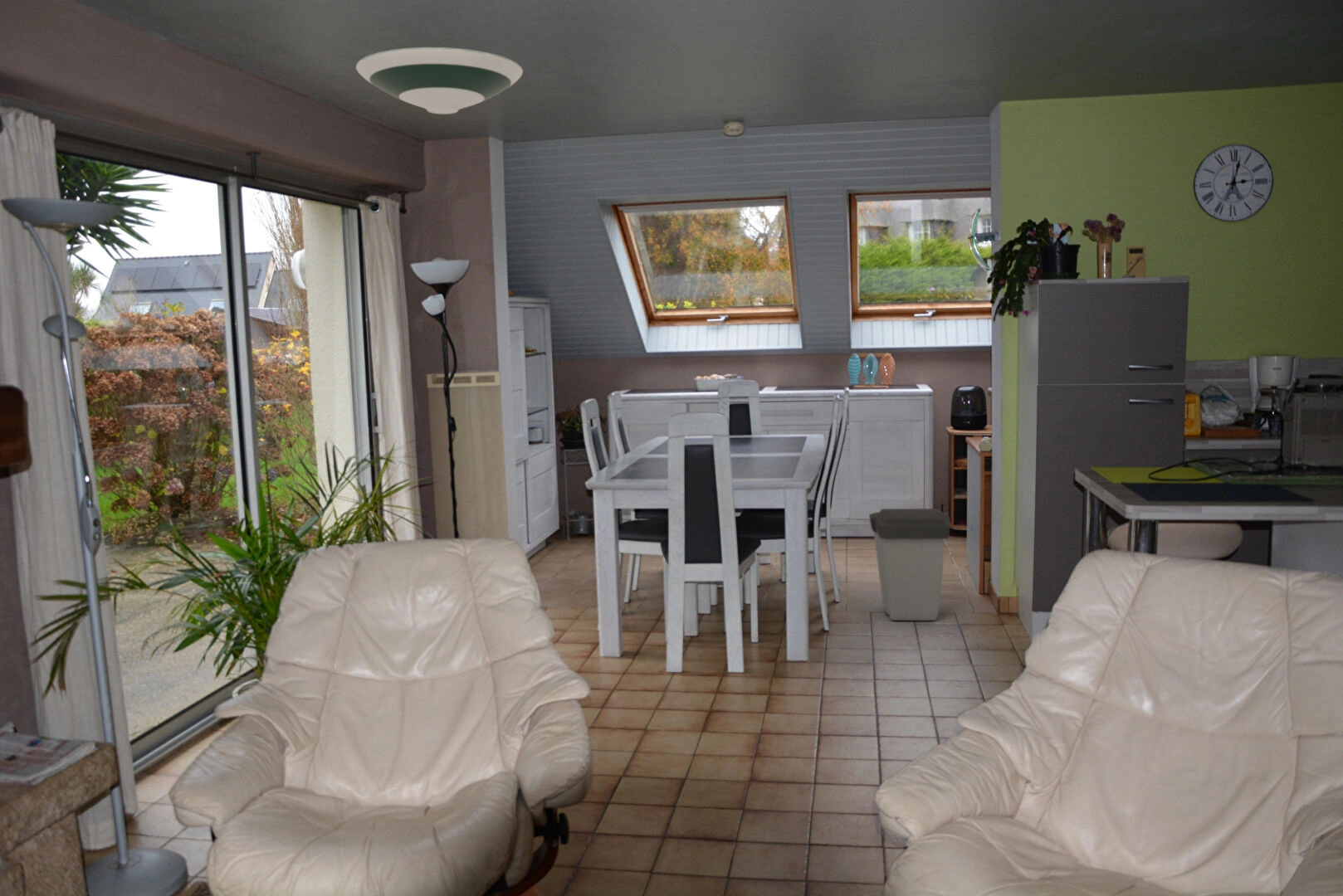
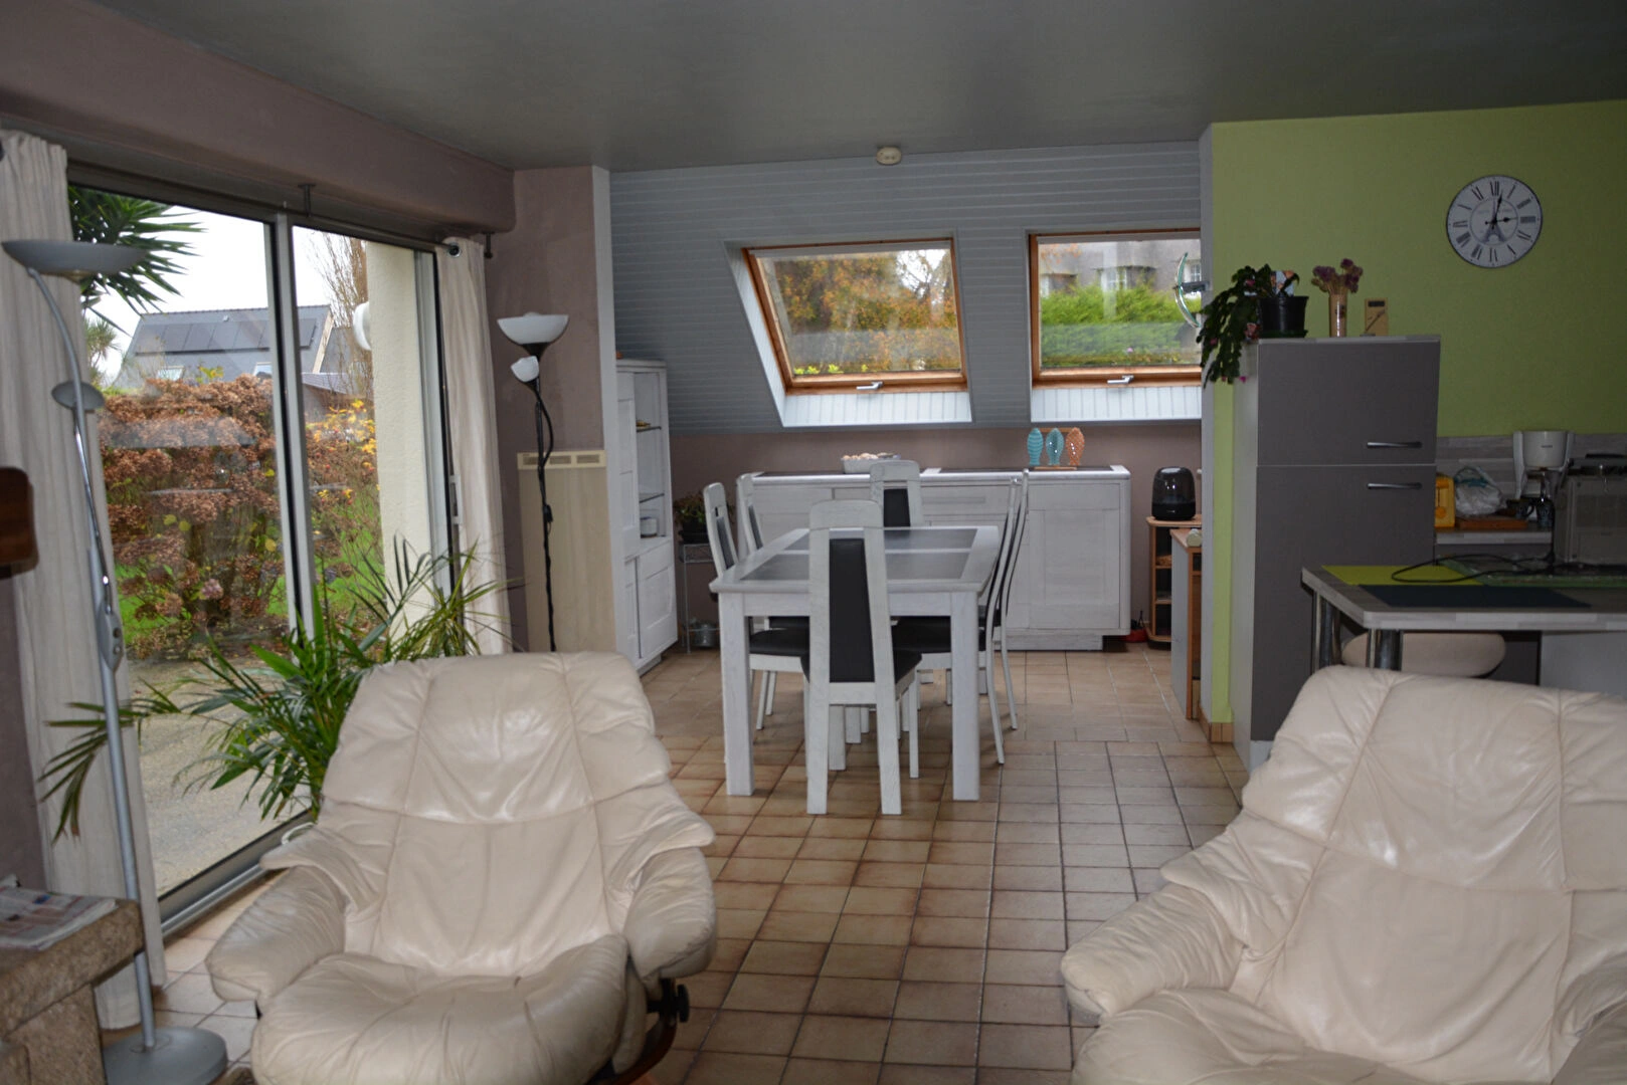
- trash can [868,508,950,621]
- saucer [355,46,524,115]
